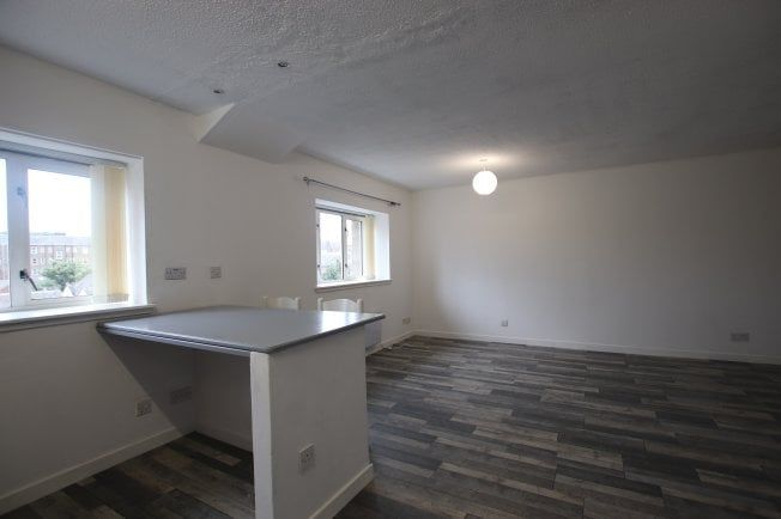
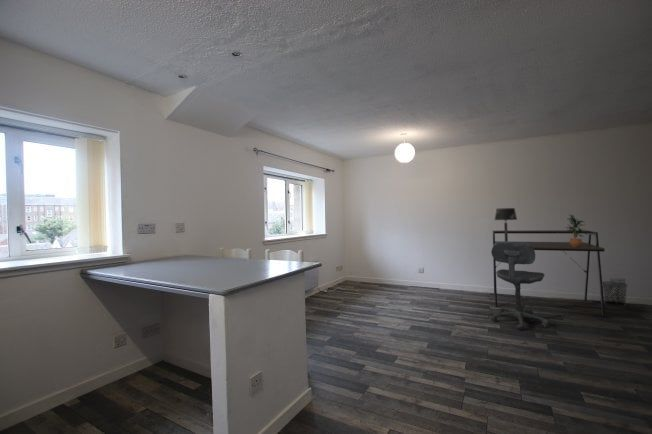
+ waste bin [602,281,629,307]
+ table lamp [494,207,518,242]
+ desk [492,229,606,318]
+ potted plant [565,213,588,247]
+ office chair [490,241,550,331]
